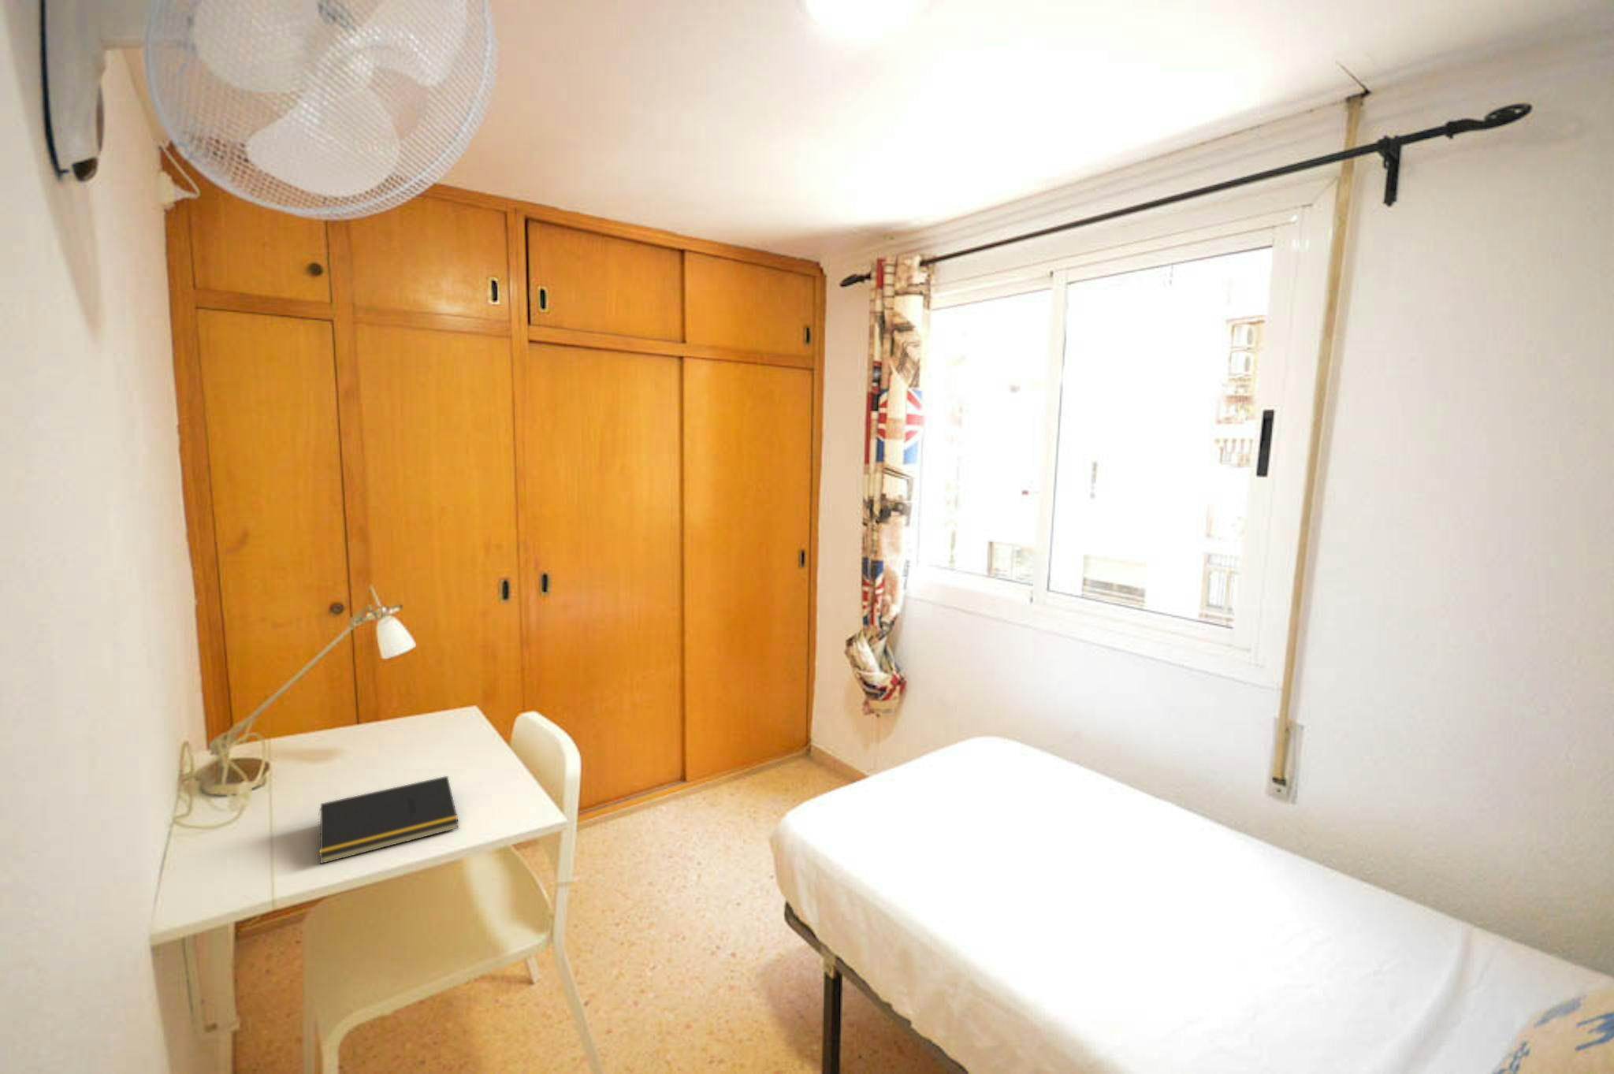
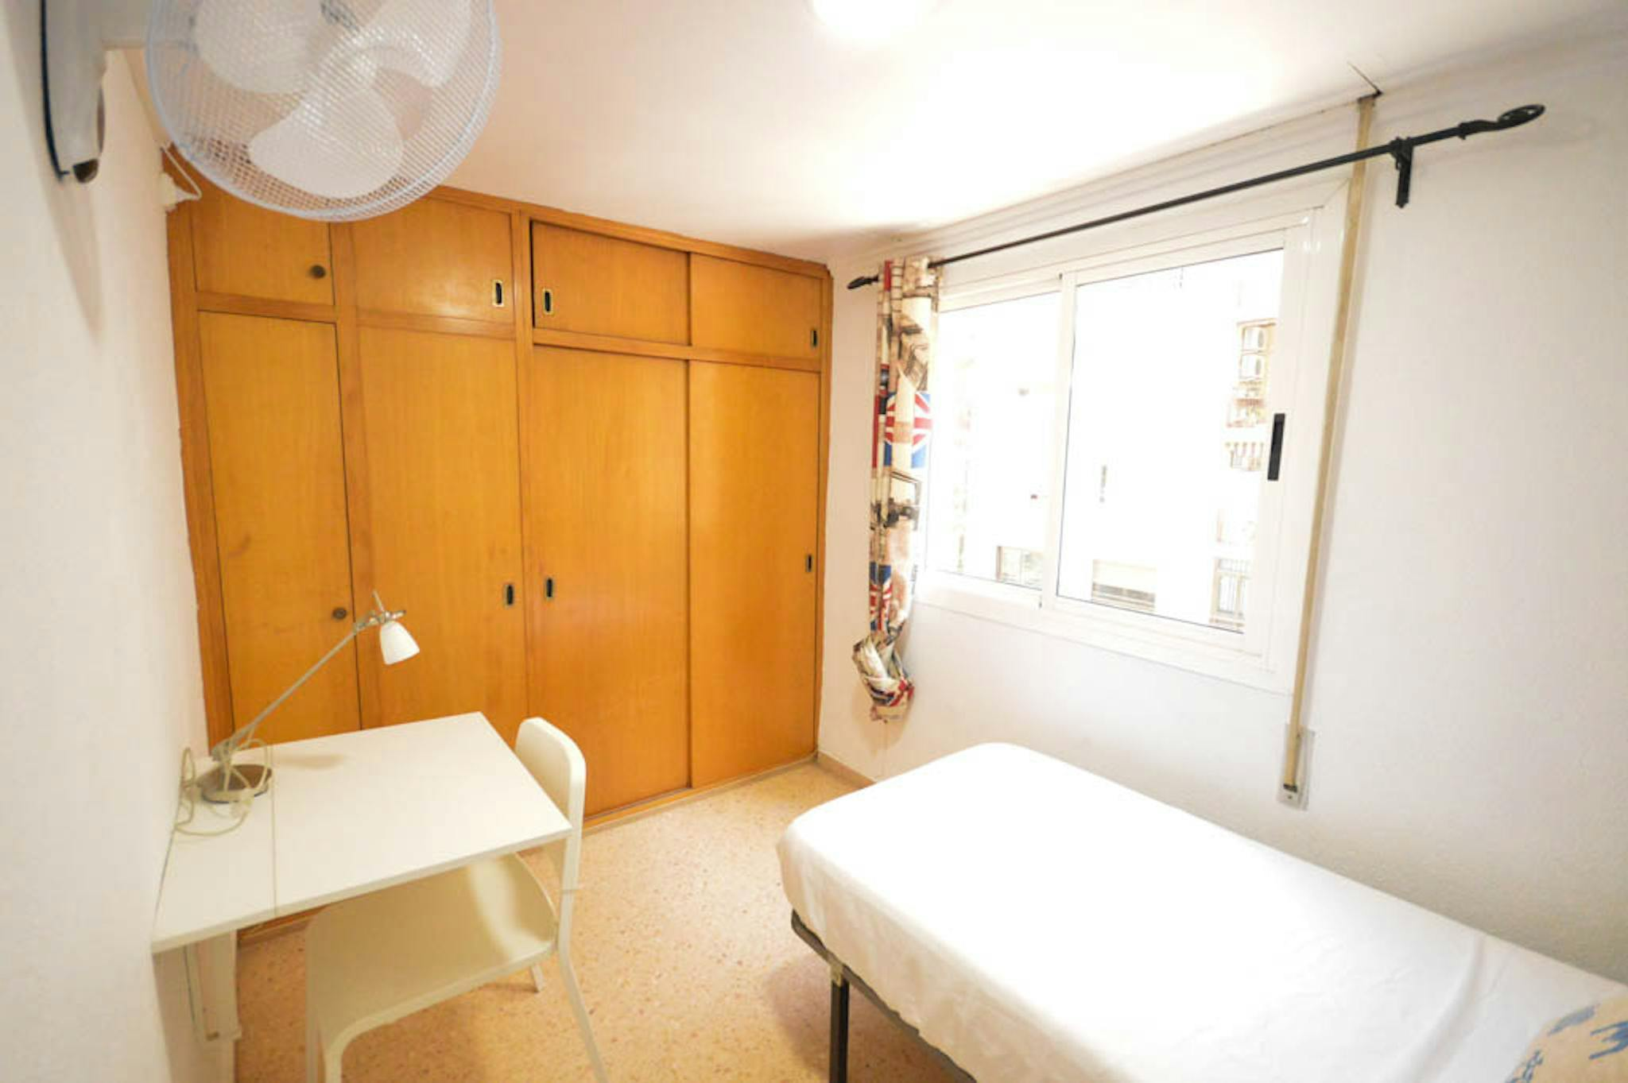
- notepad [316,776,459,864]
